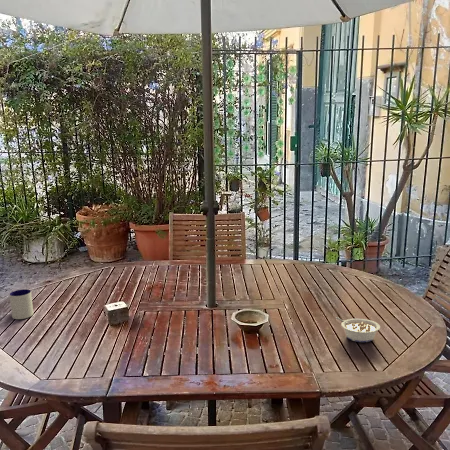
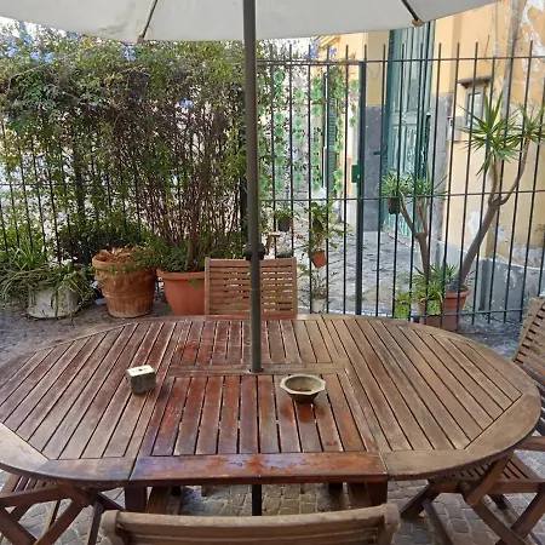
- legume [335,316,381,343]
- mug [9,288,34,320]
